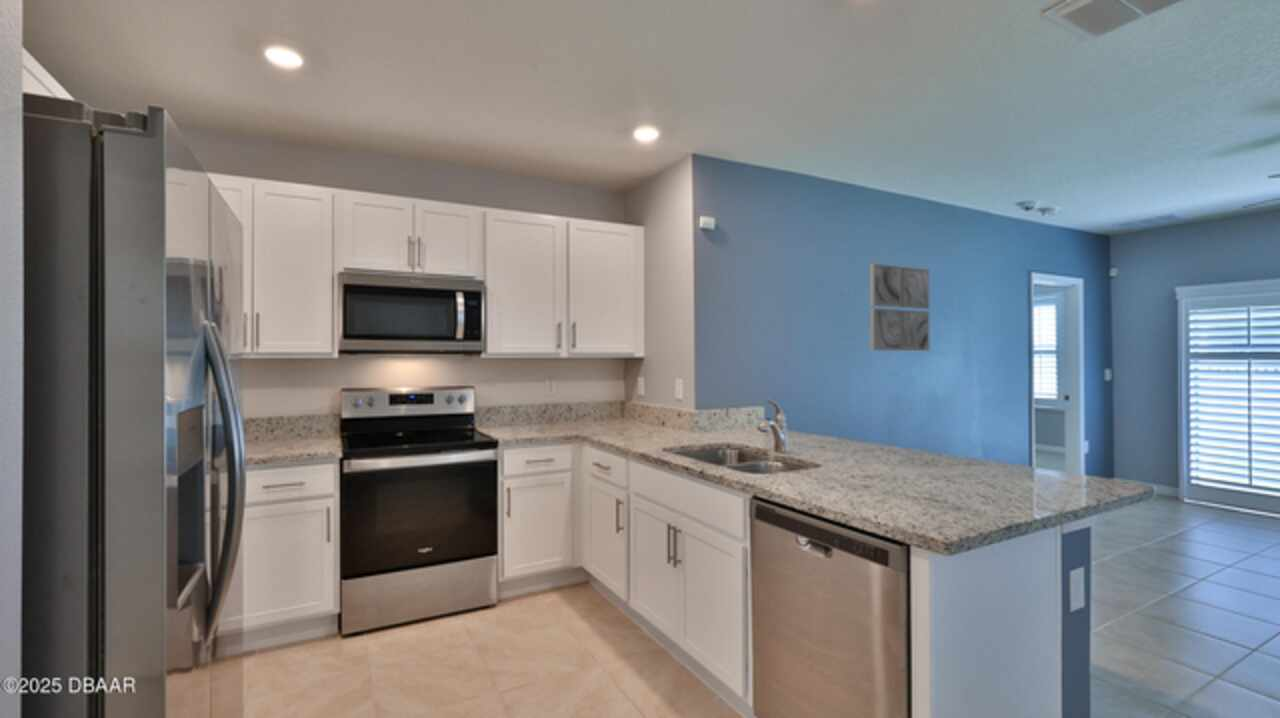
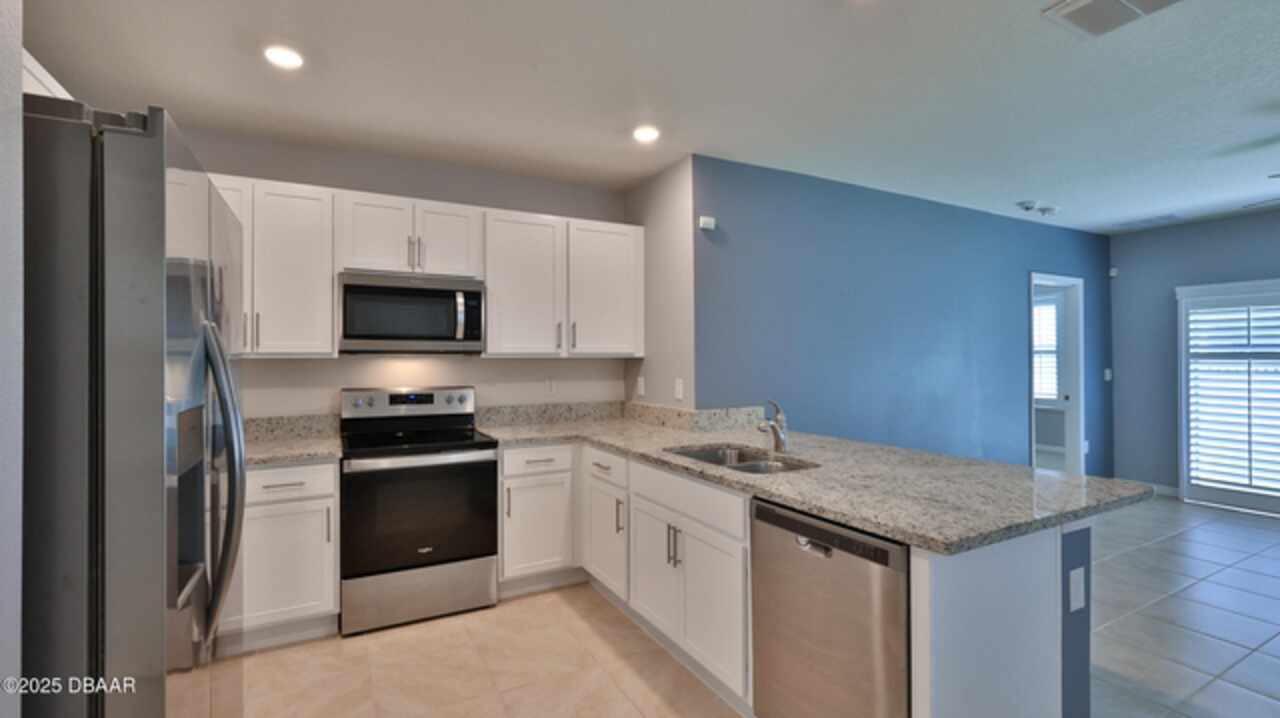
- wall art [869,262,930,352]
